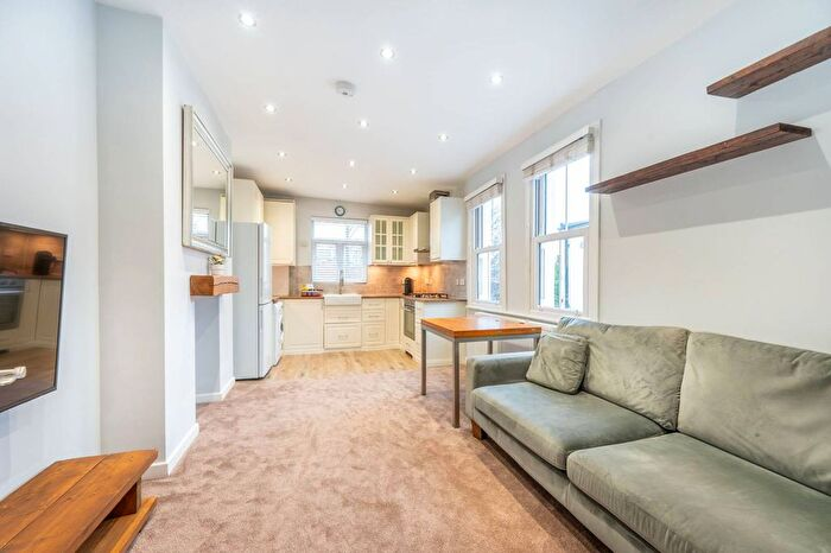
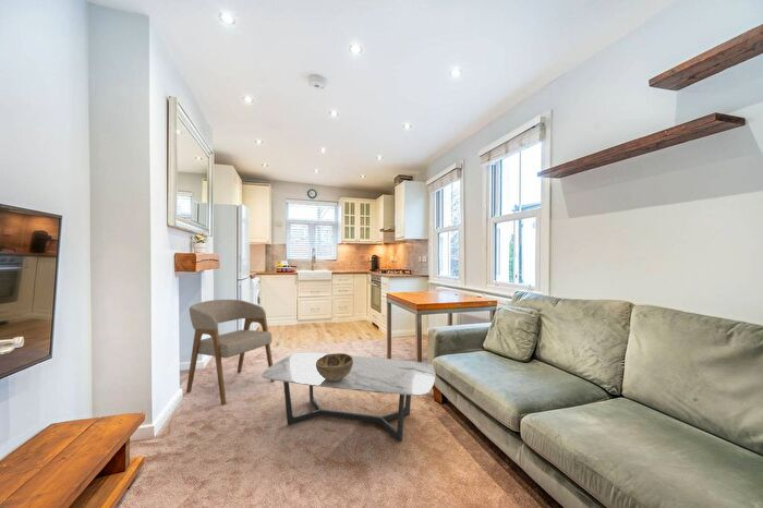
+ armchair [185,299,276,407]
+ decorative bowl [315,352,353,380]
+ coffee table [261,351,436,443]
